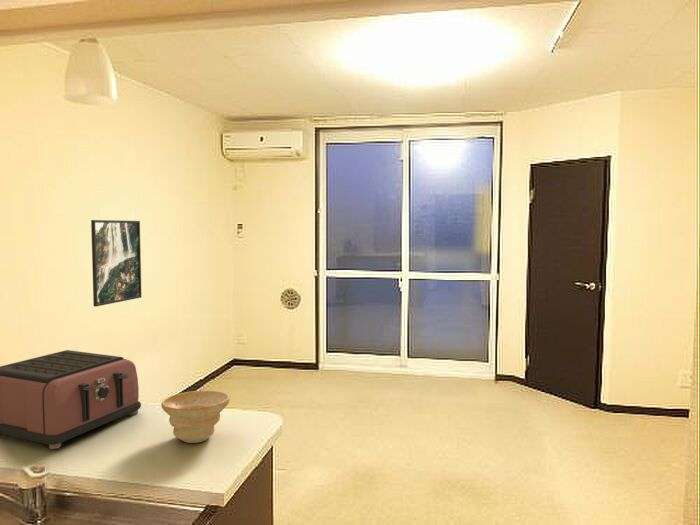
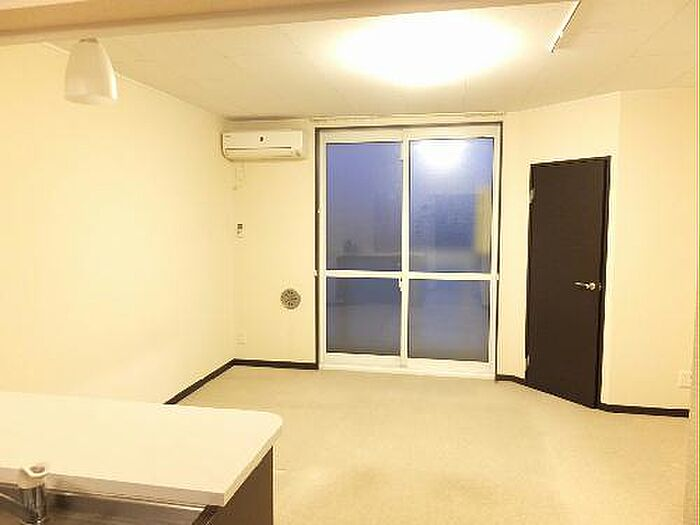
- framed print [90,219,143,308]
- toaster [0,349,142,450]
- bowl [160,390,231,444]
